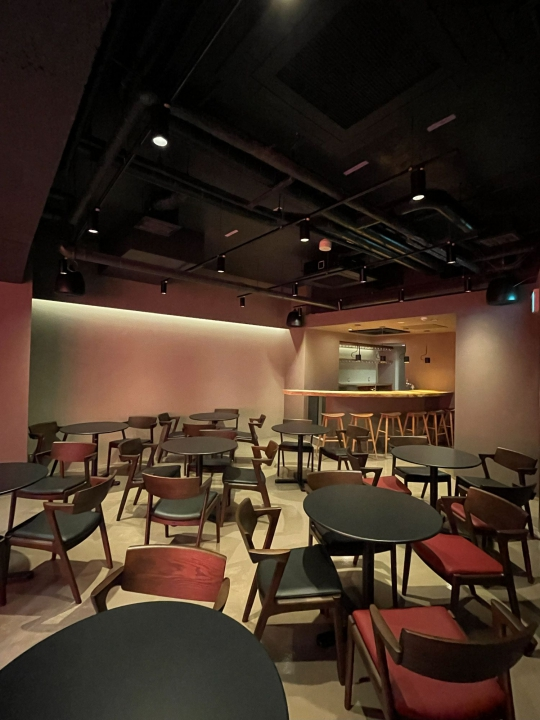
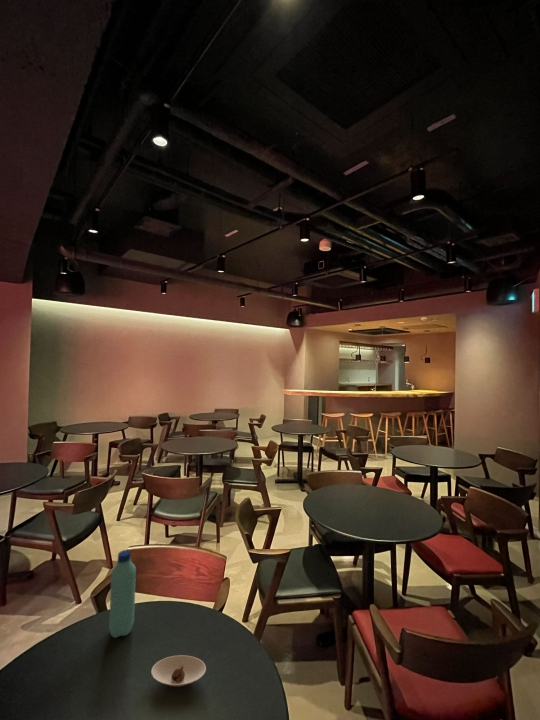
+ water bottle [108,549,137,639]
+ saucer [150,654,207,687]
